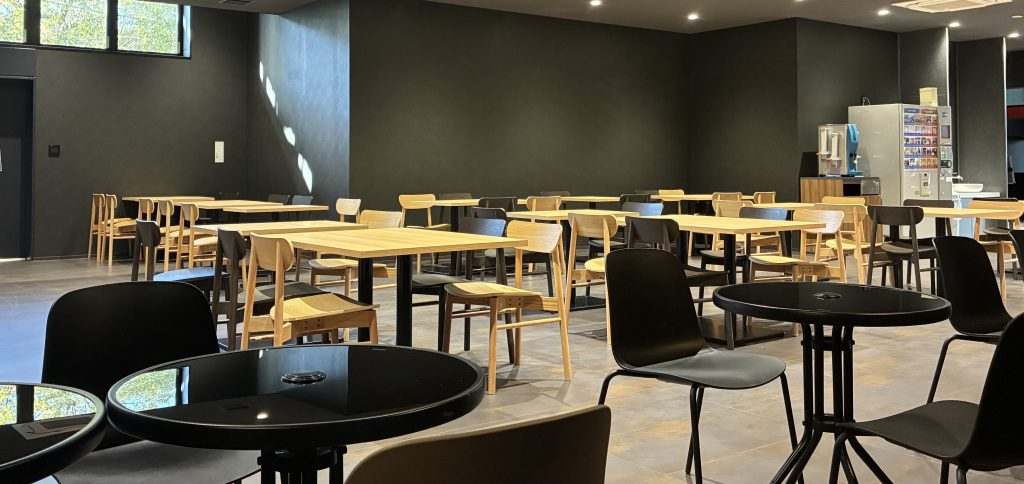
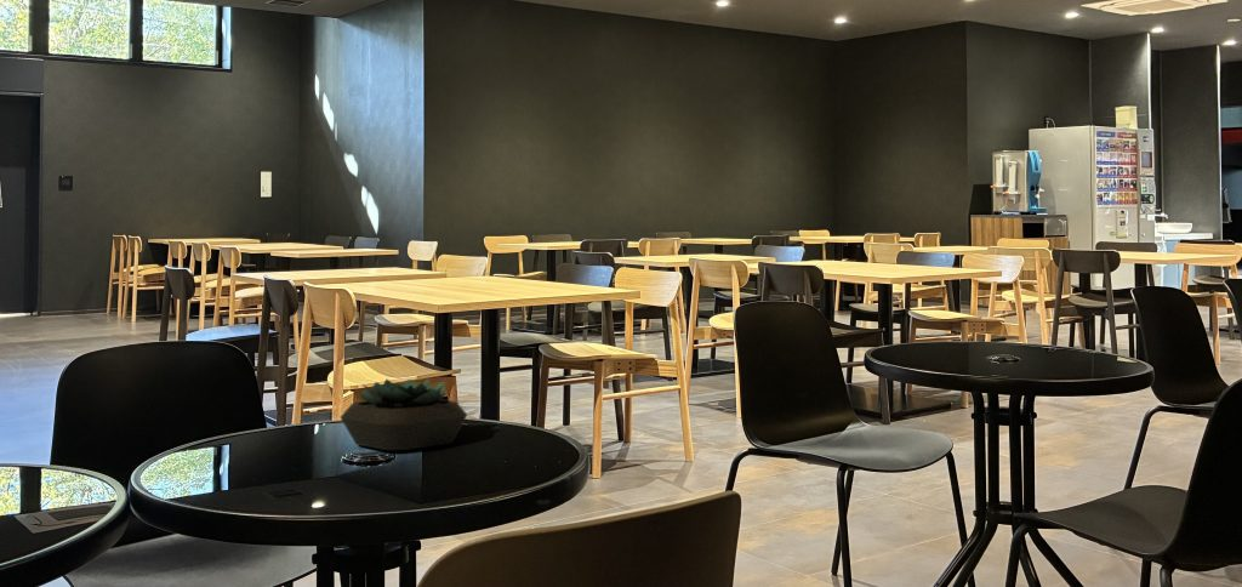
+ succulent plant [340,377,468,451]
